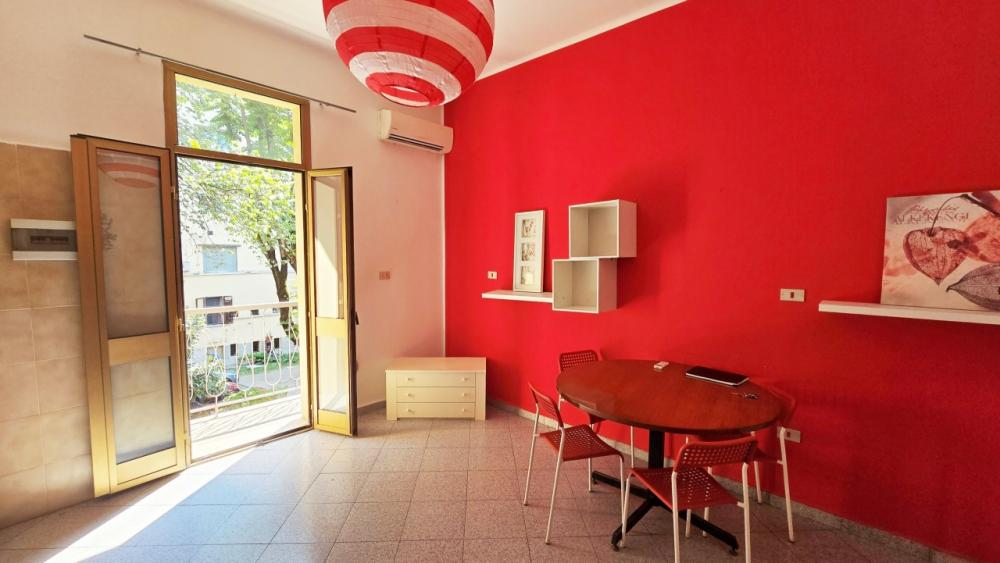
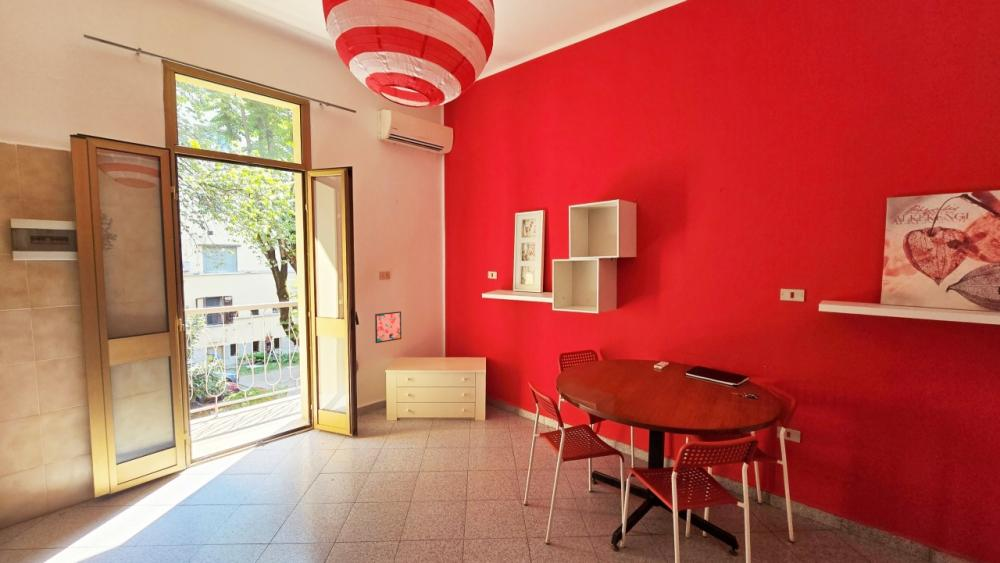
+ wall art [374,310,402,344]
